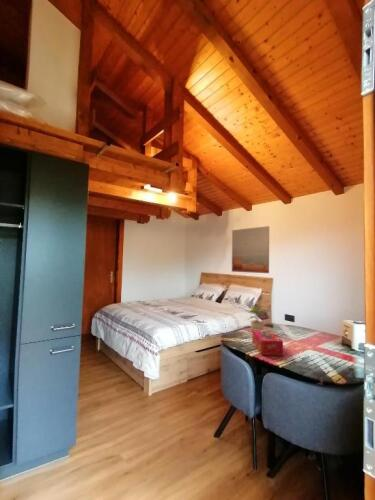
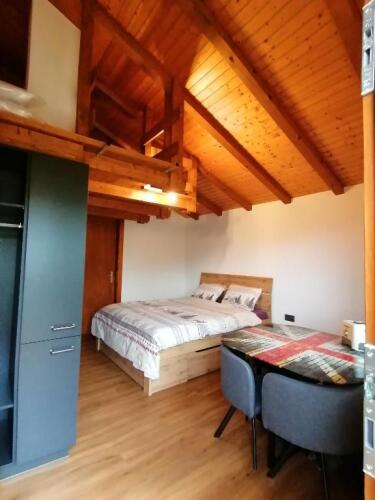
- wall art [231,225,270,274]
- potted plant [243,303,267,331]
- tissue box [251,330,284,357]
